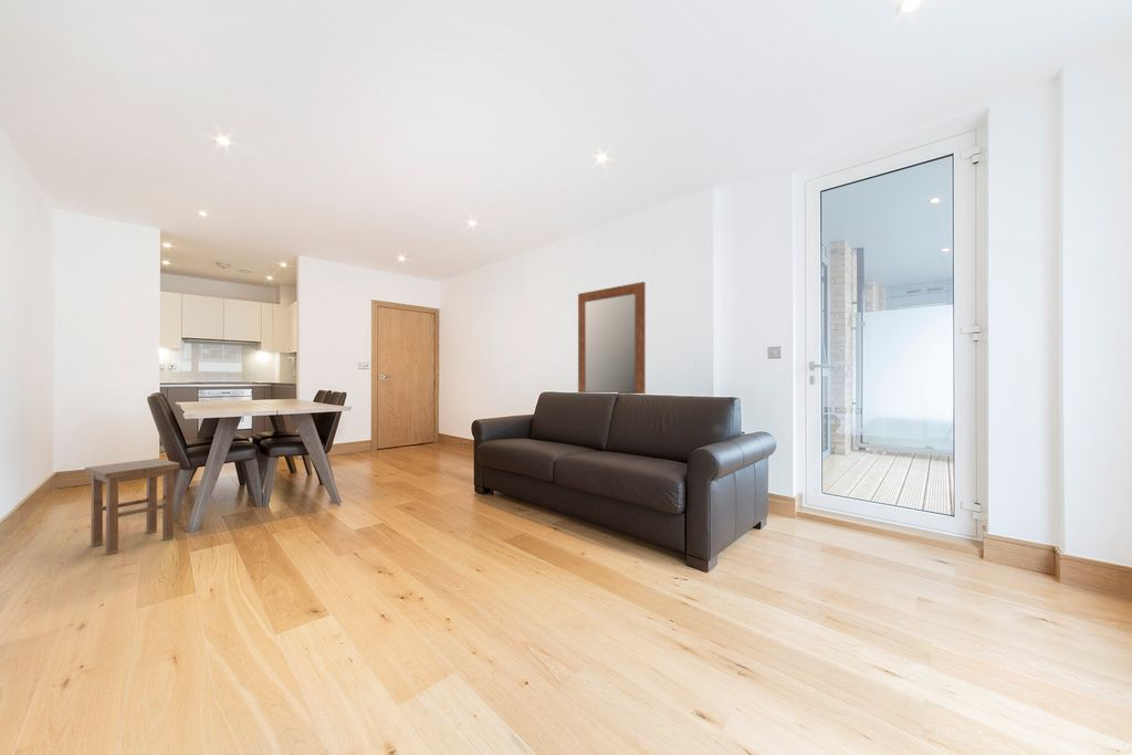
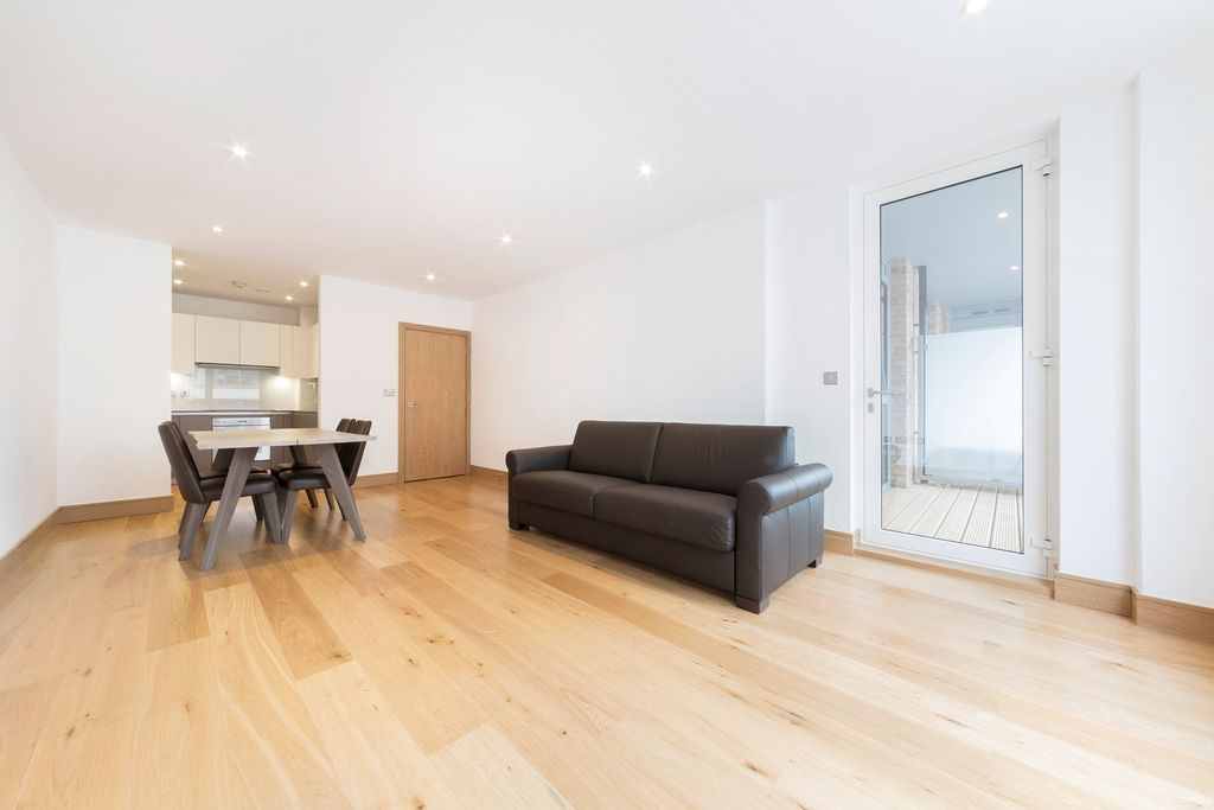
- stool [84,458,180,556]
- mirror [577,281,647,396]
